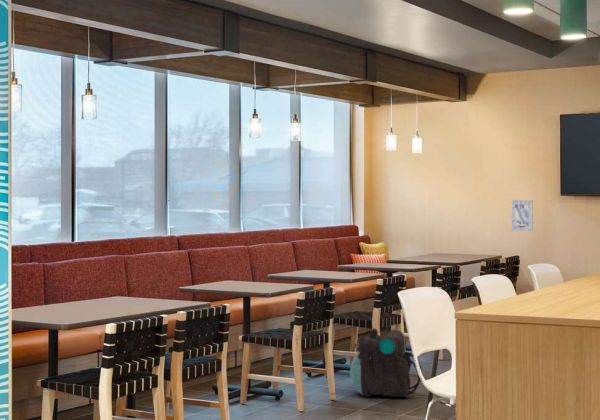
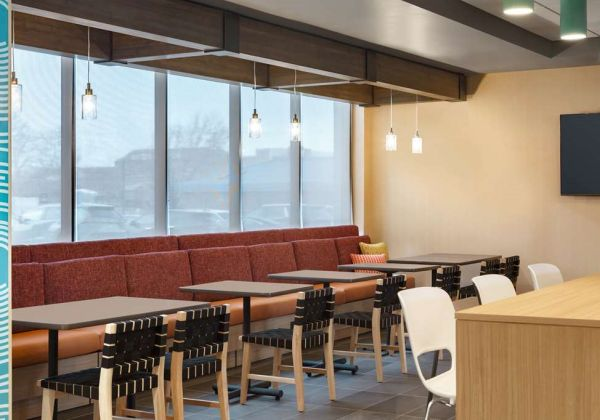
- backpack [349,328,423,398]
- wall art [511,199,534,232]
